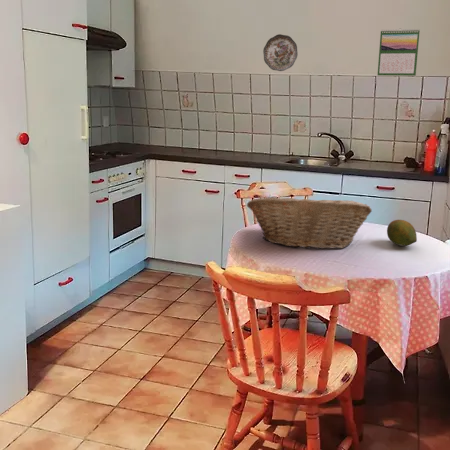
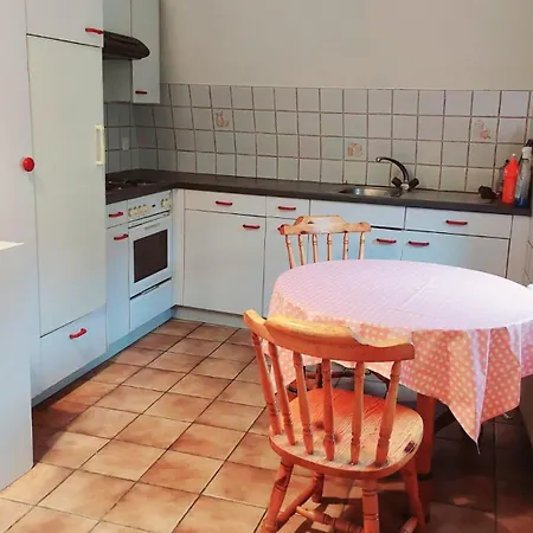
- calendar [377,28,421,77]
- fruit basket [246,195,373,250]
- decorative plate [262,33,299,72]
- fruit [386,219,418,247]
